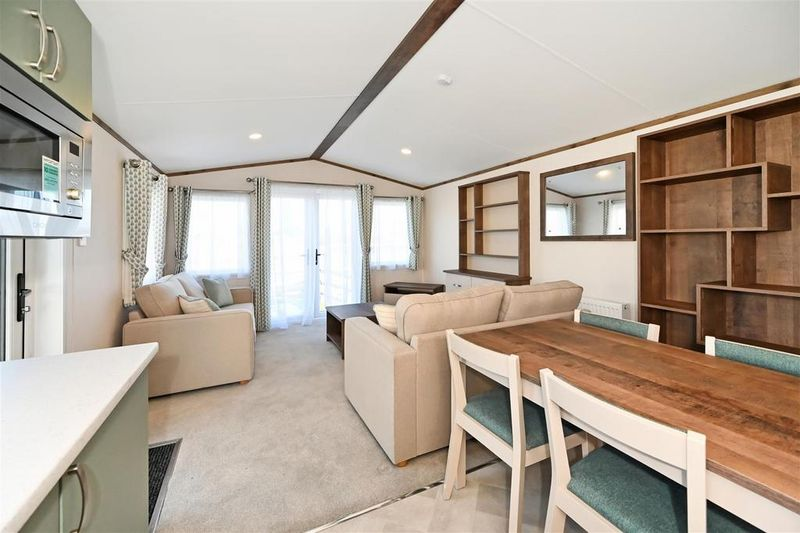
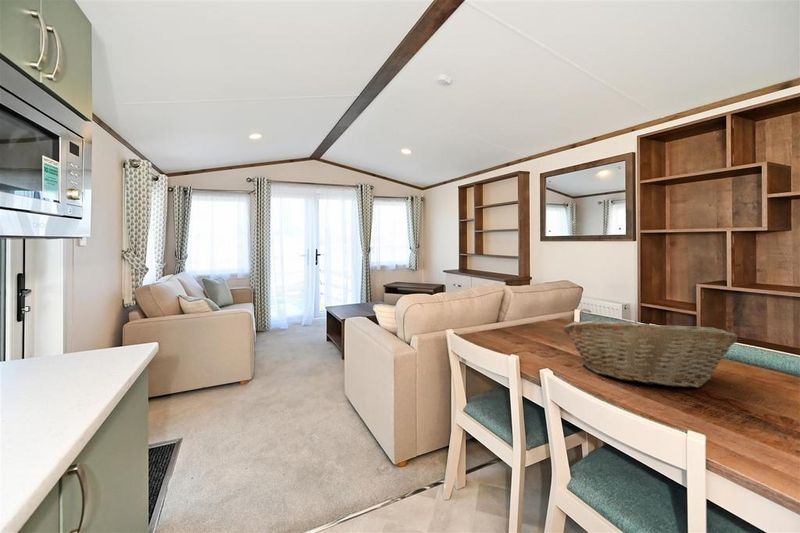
+ fruit basket [562,320,738,389]
